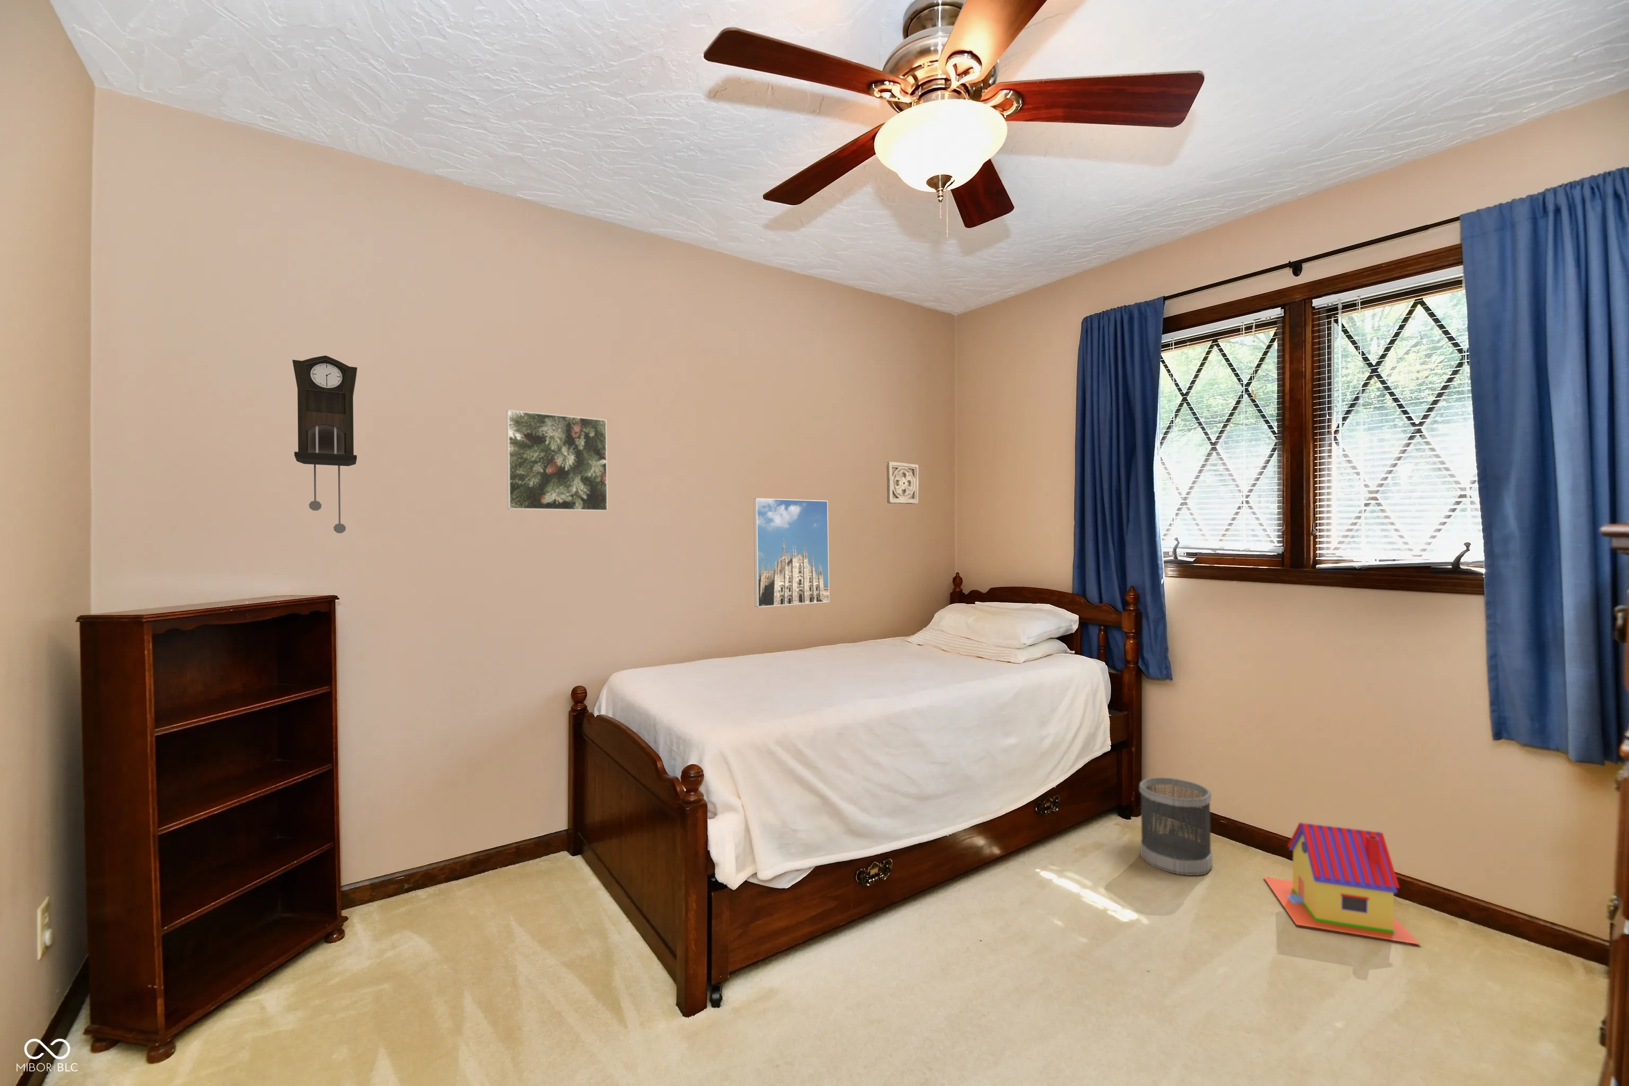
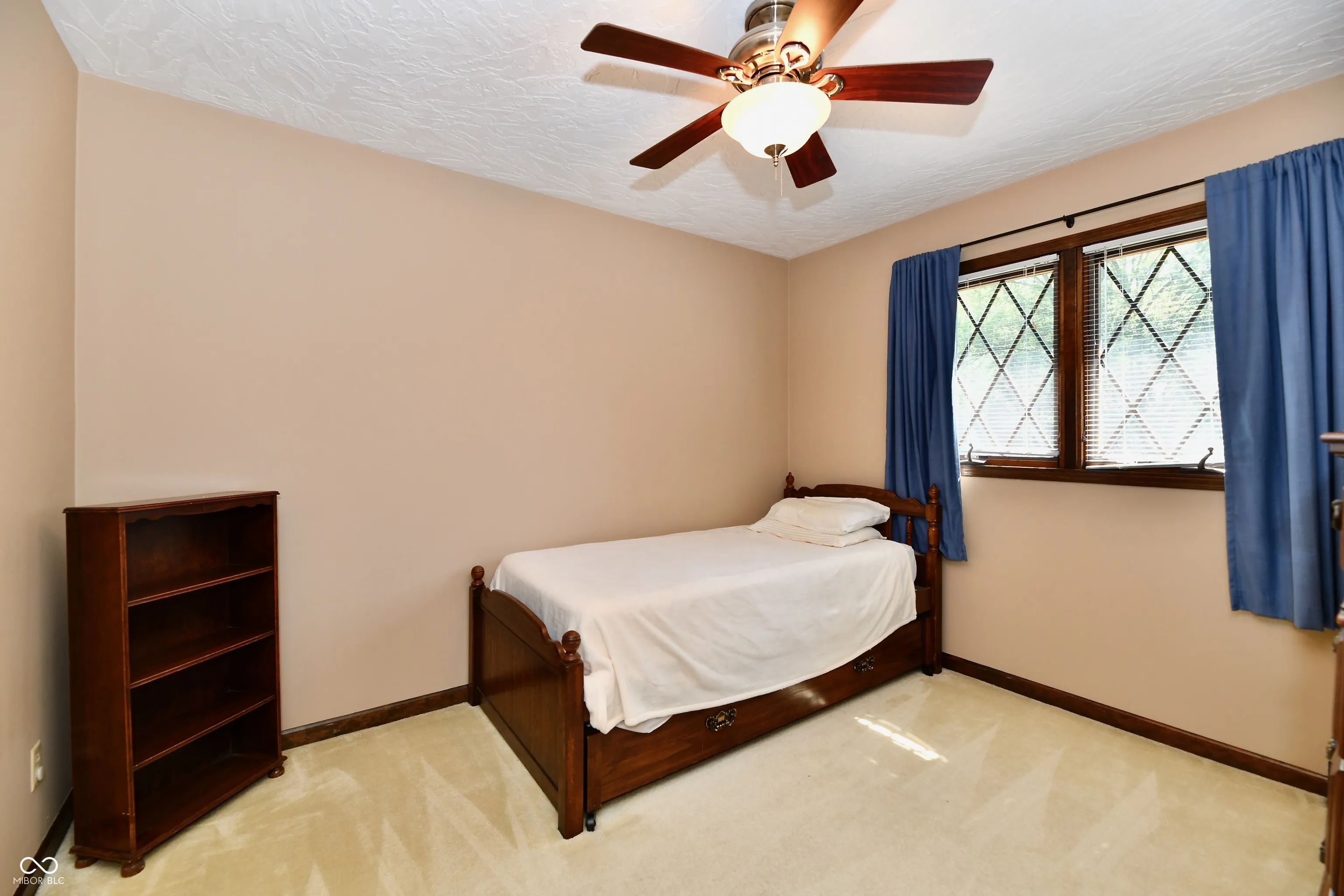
- wastebasket [1139,777,1213,876]
- pendulum clock [292,355,358,535]
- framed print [505,410,608,511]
- wall ornament [886,462,919,504]
- toy house [1263,822,1422,945]
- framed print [753,497,830,607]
